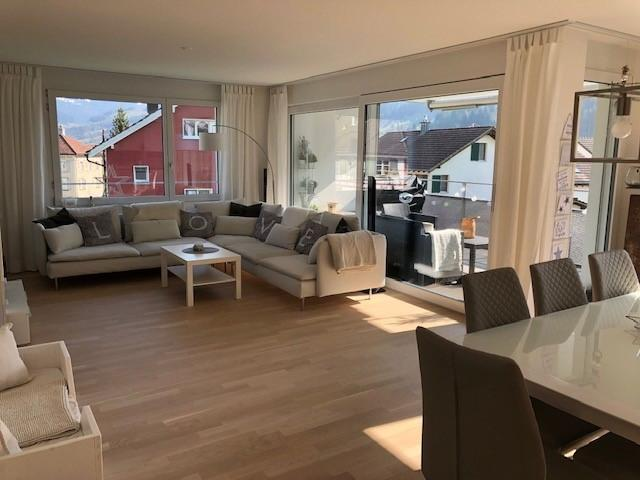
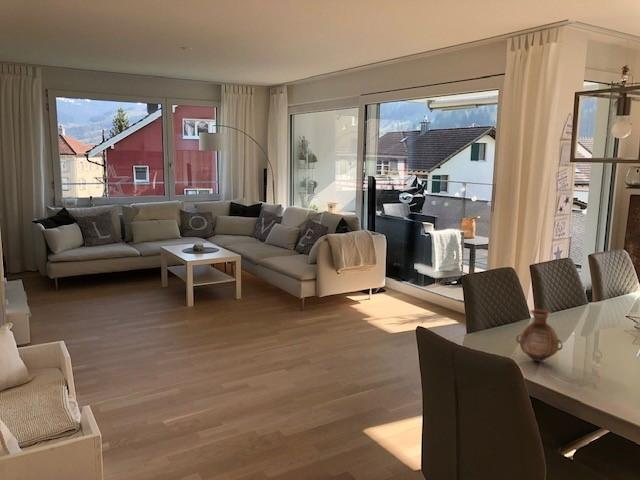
+ vase [515,309,564,363]
